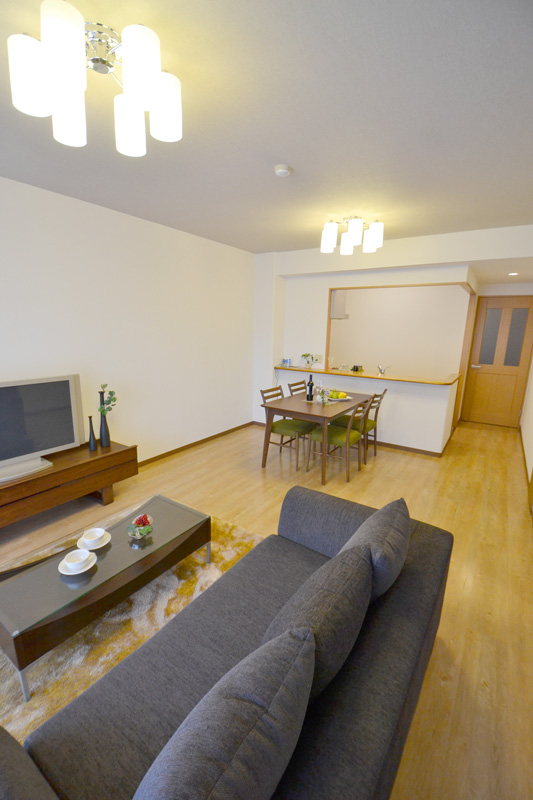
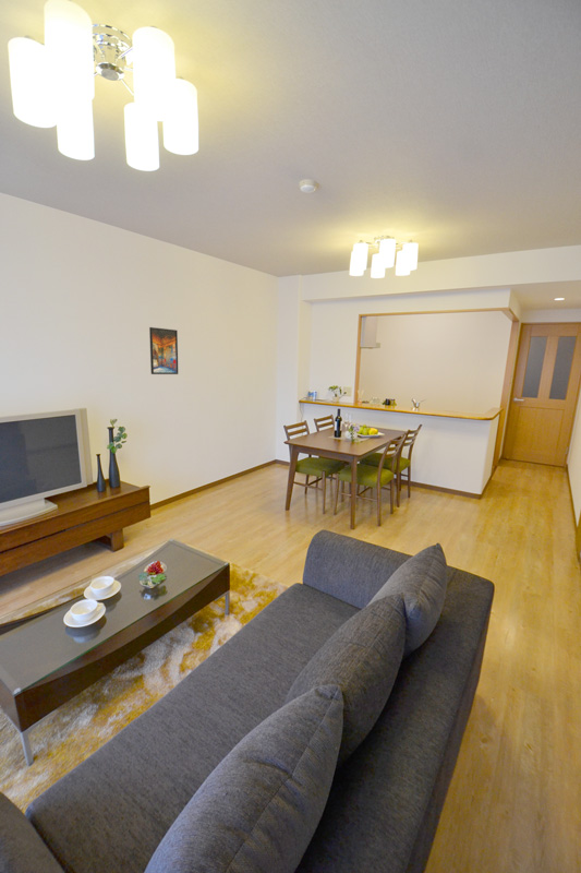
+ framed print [148,326,179,375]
